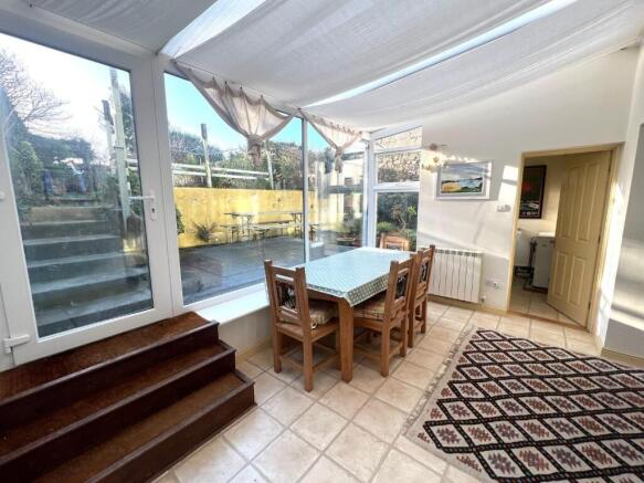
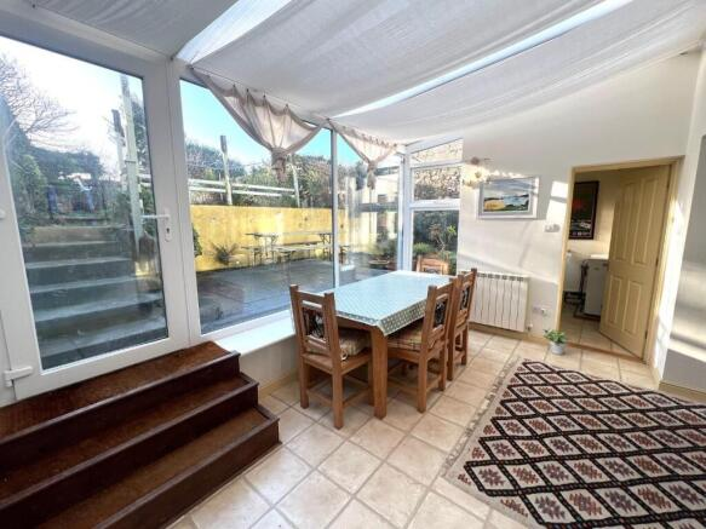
+ potted plant [541,327,570,356]
